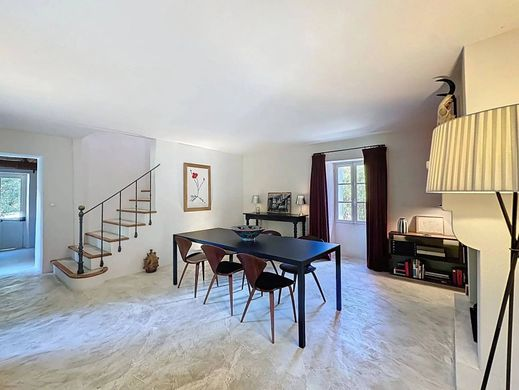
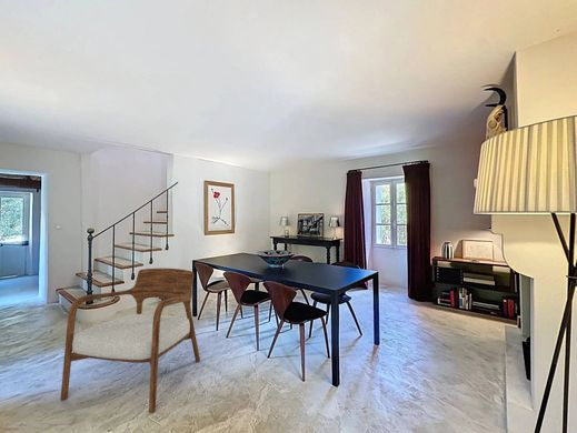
+ armchair [59,268,201,414]
